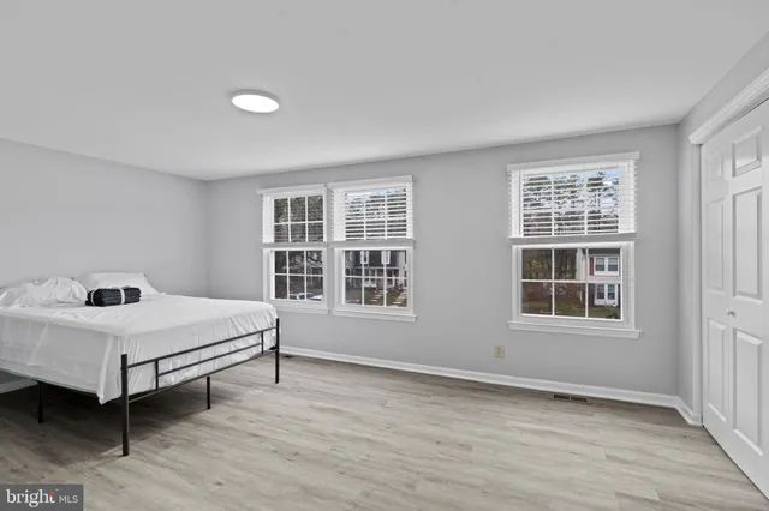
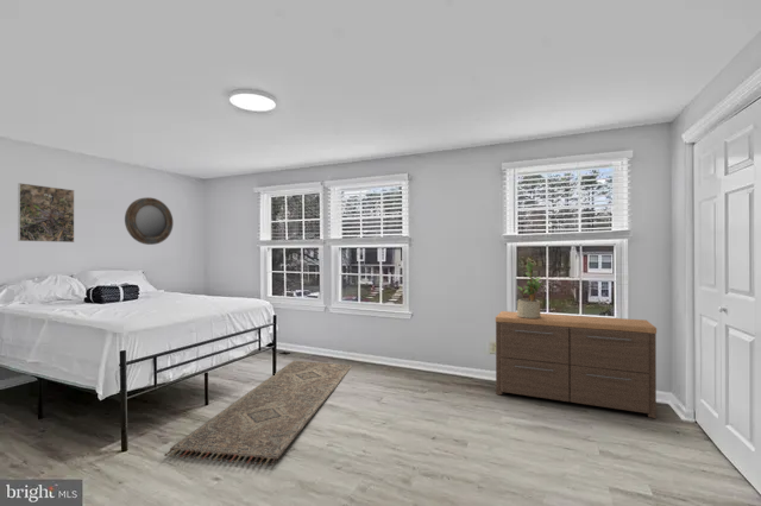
+ rug [163,360,353,467]
+ potted plant [516,260,545,318]
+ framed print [17,182,75,243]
+ dresser [495,310,658,419]
+ home mirror [124,196,175,246]
